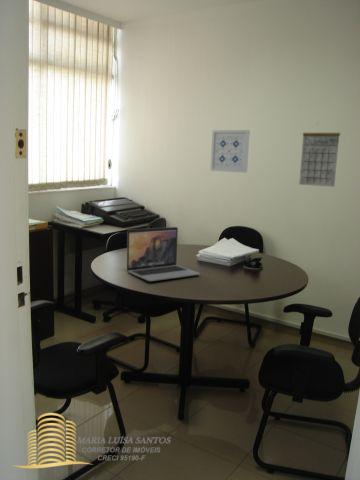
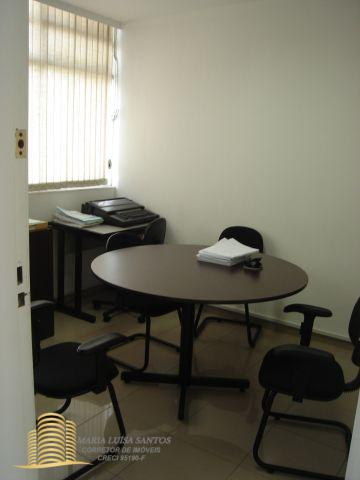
- wall art [209,129,251,174]
- calendar [298,123,341,188]
- laptop [126,226,201,282]
